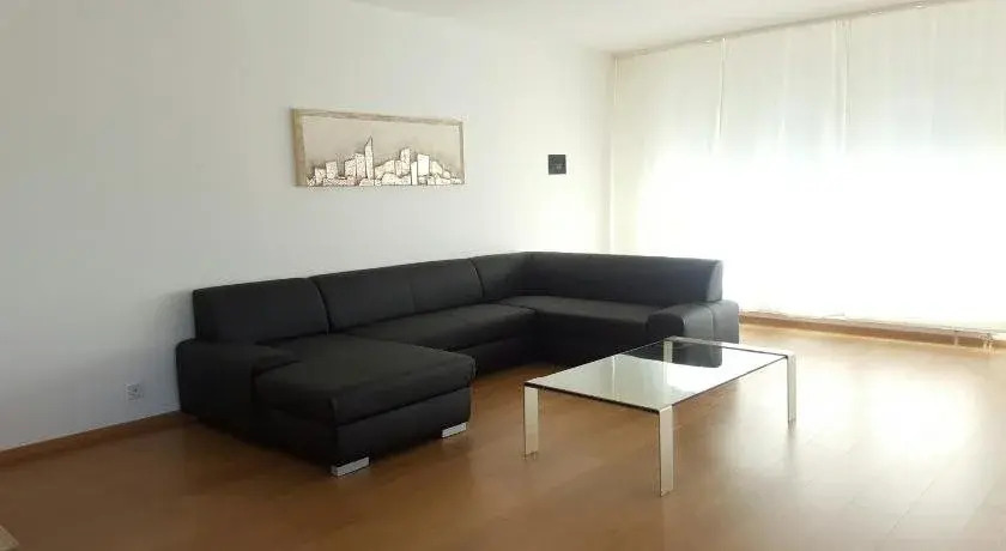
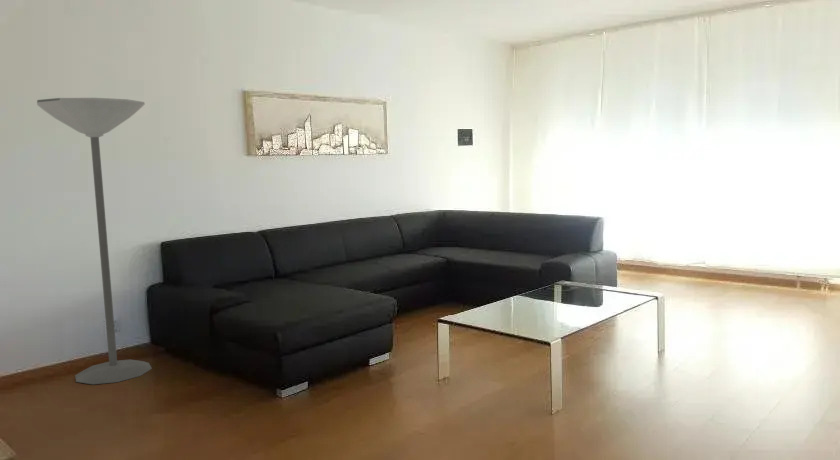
+ floor lamp [36,97,153,385]
